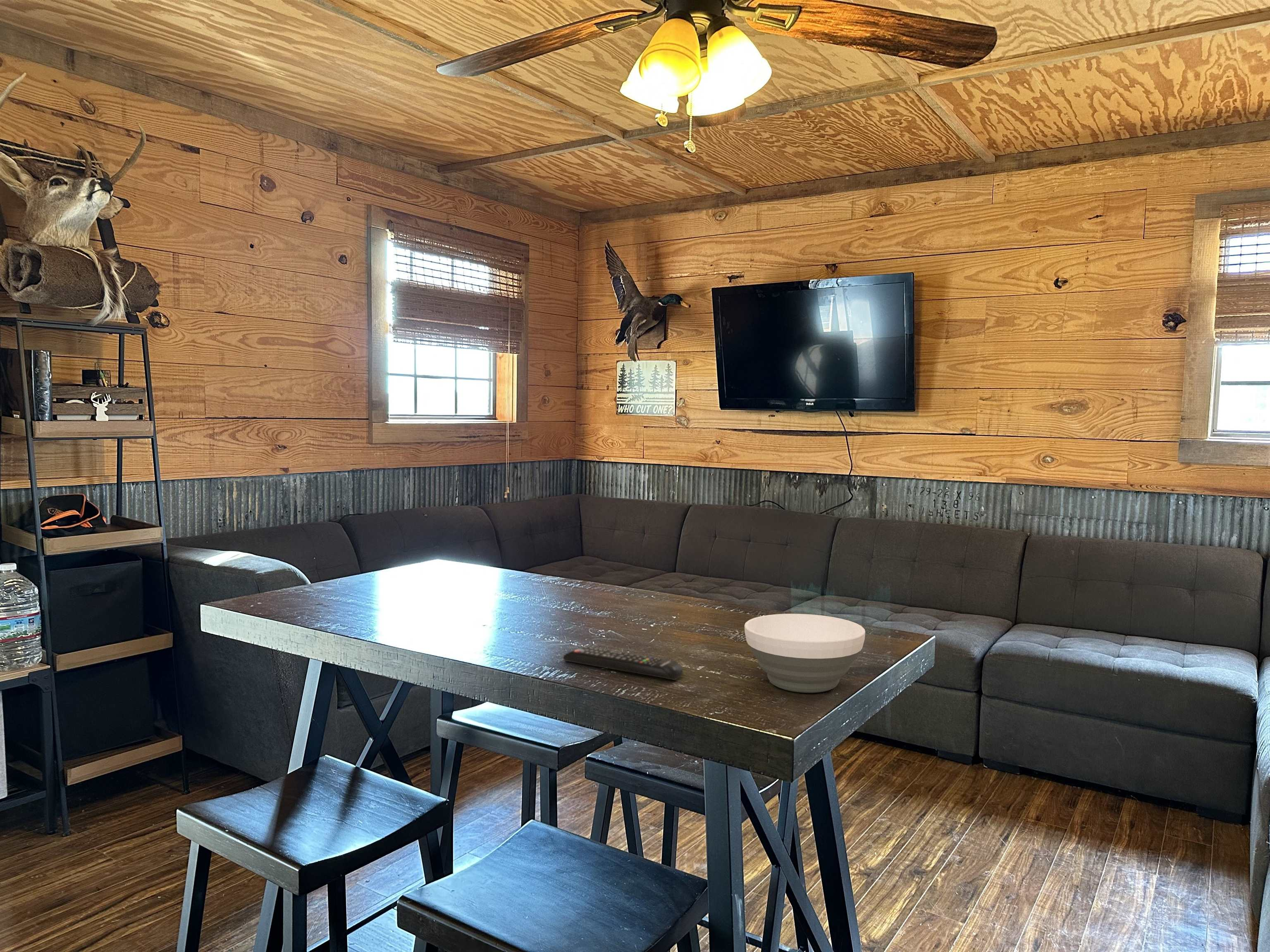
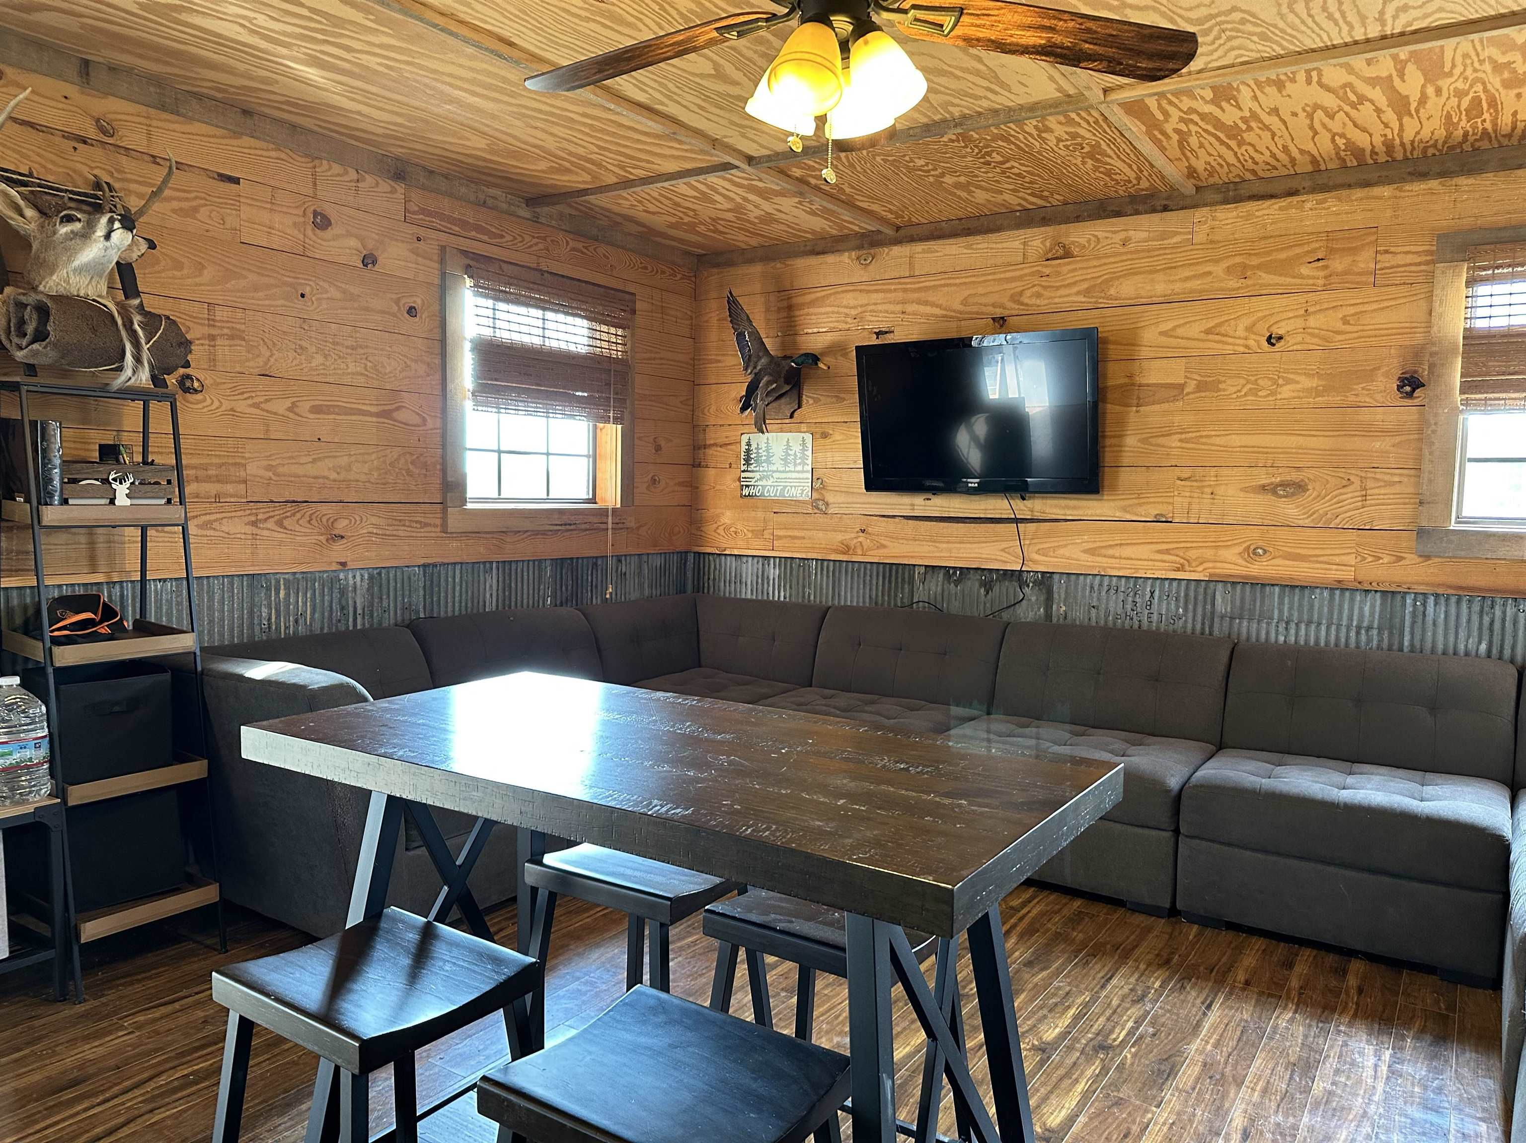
- remote control [563,646,683,681]
- bowl [744,613,866,693]
